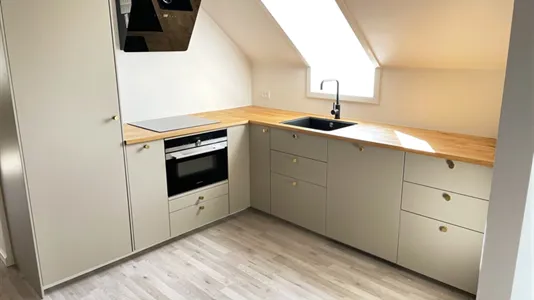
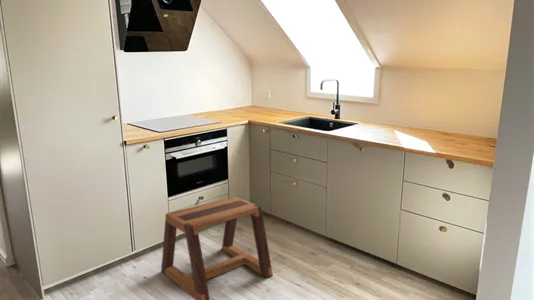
+ stool [160,195,274,300]
